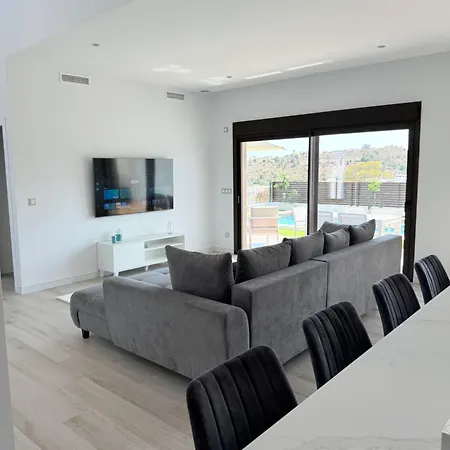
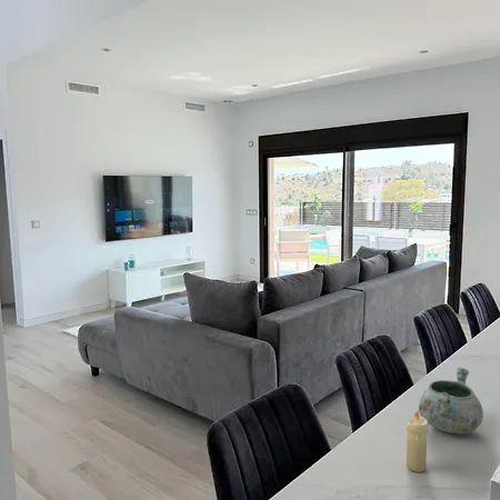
+ decorative bowl [418,367,484,434]
+ candle [406,409,429,473]
